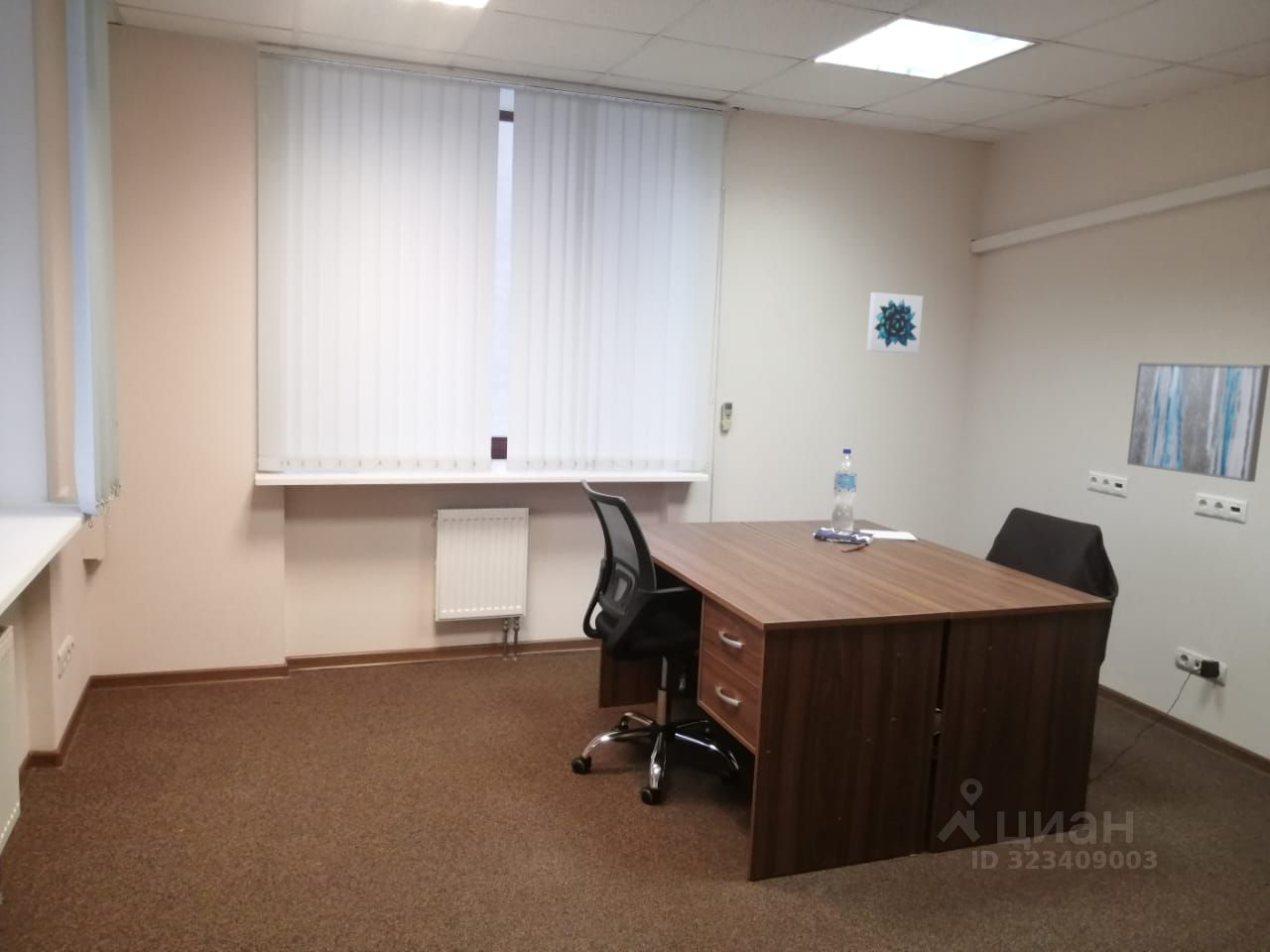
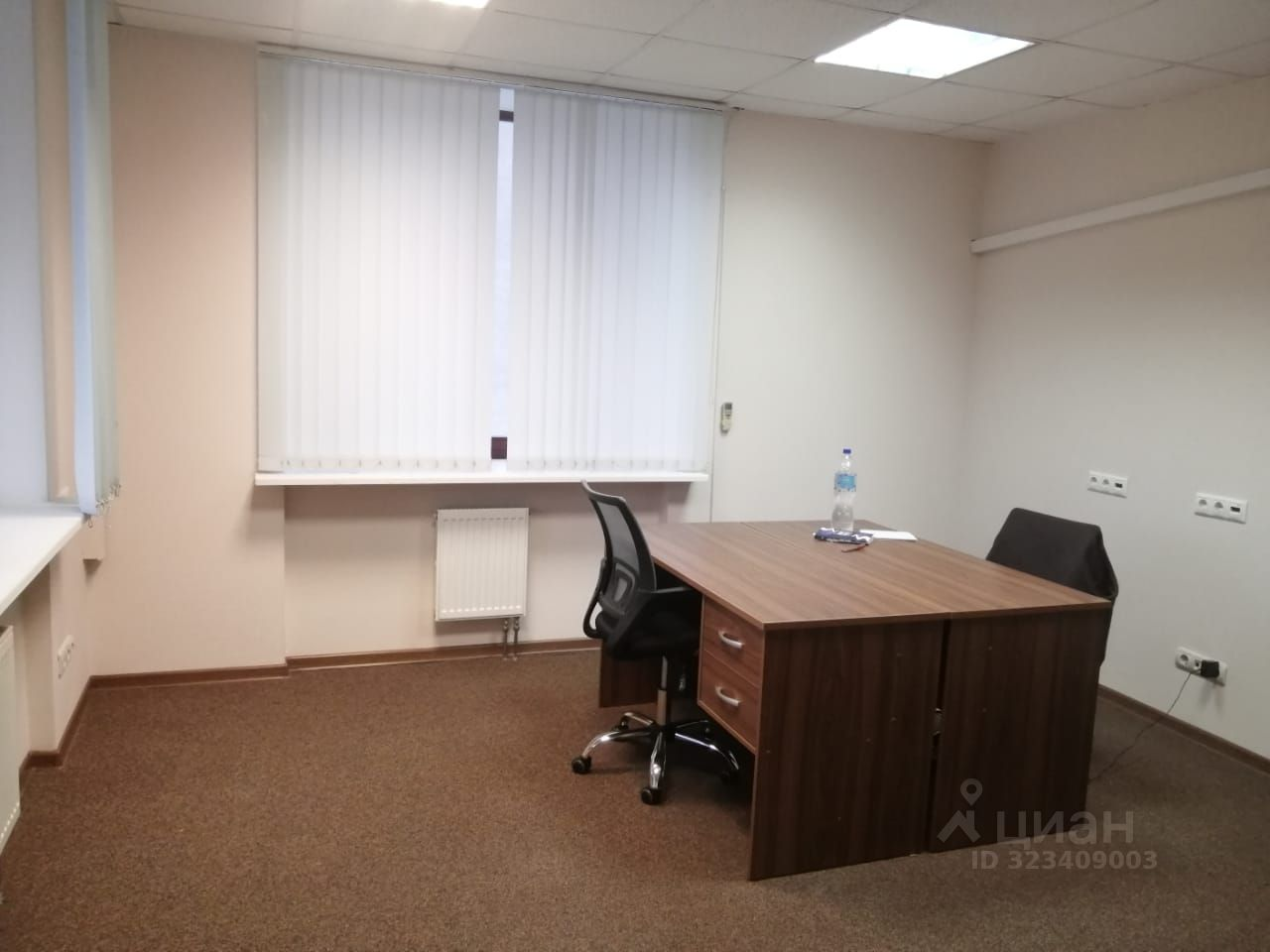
- wall art [865,292,924,354]
- wall art [1126,361,1270,483]
